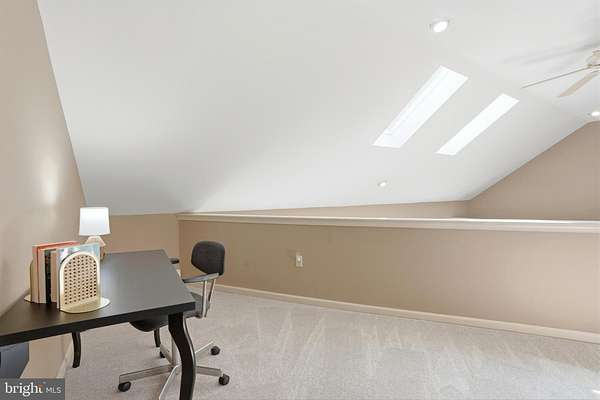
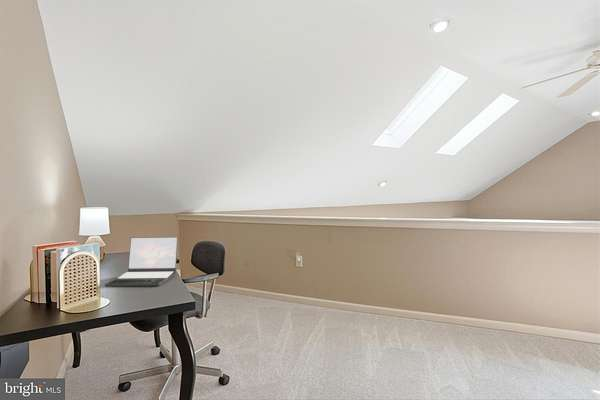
+ laptop [104,236,179,287]
